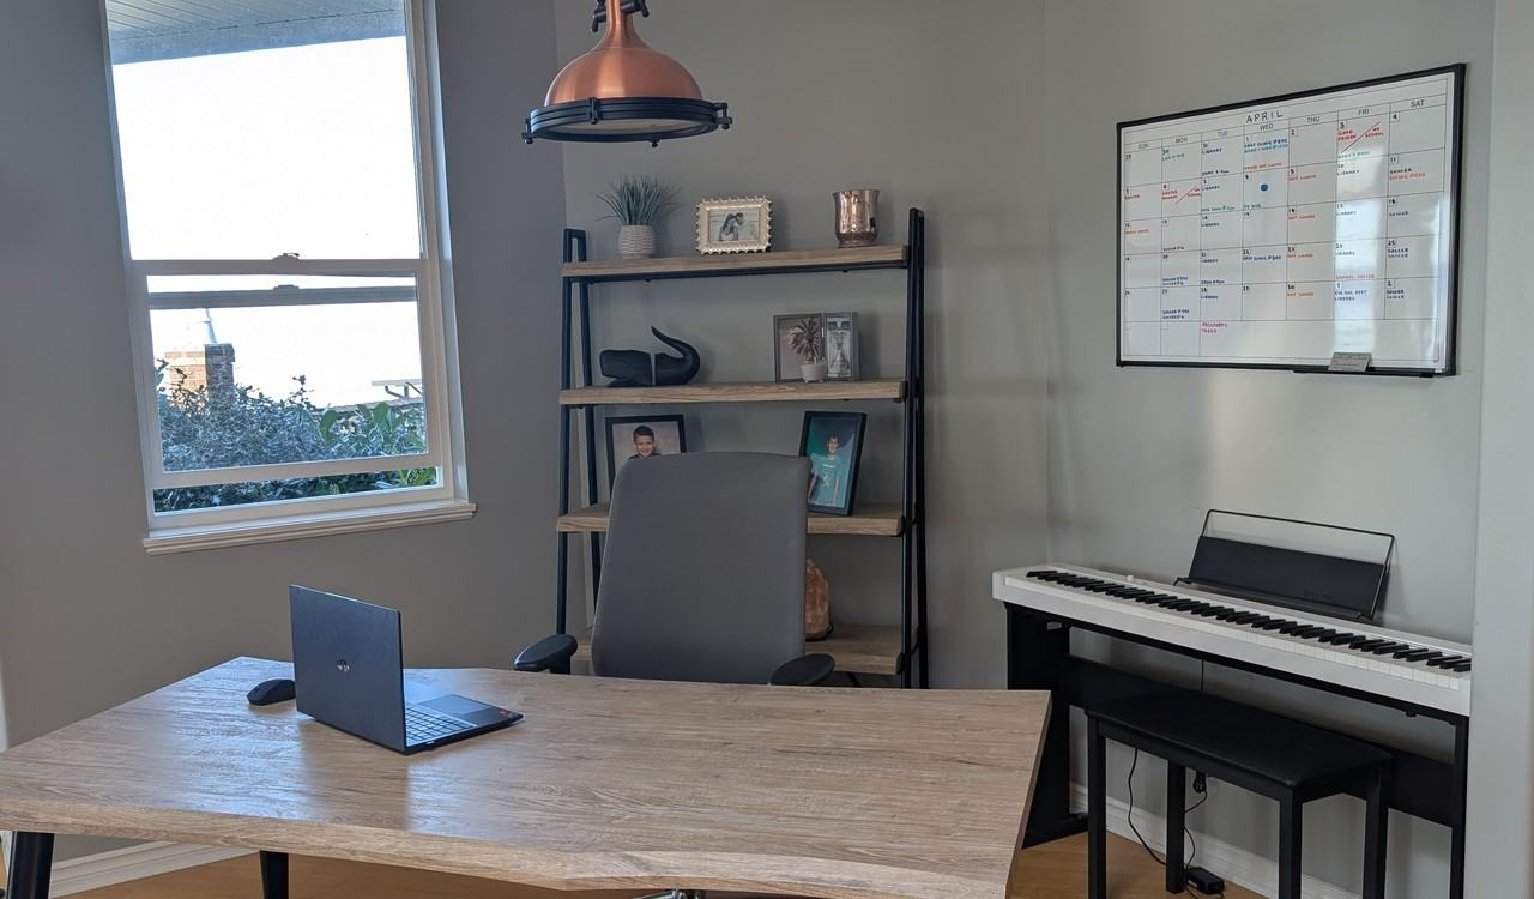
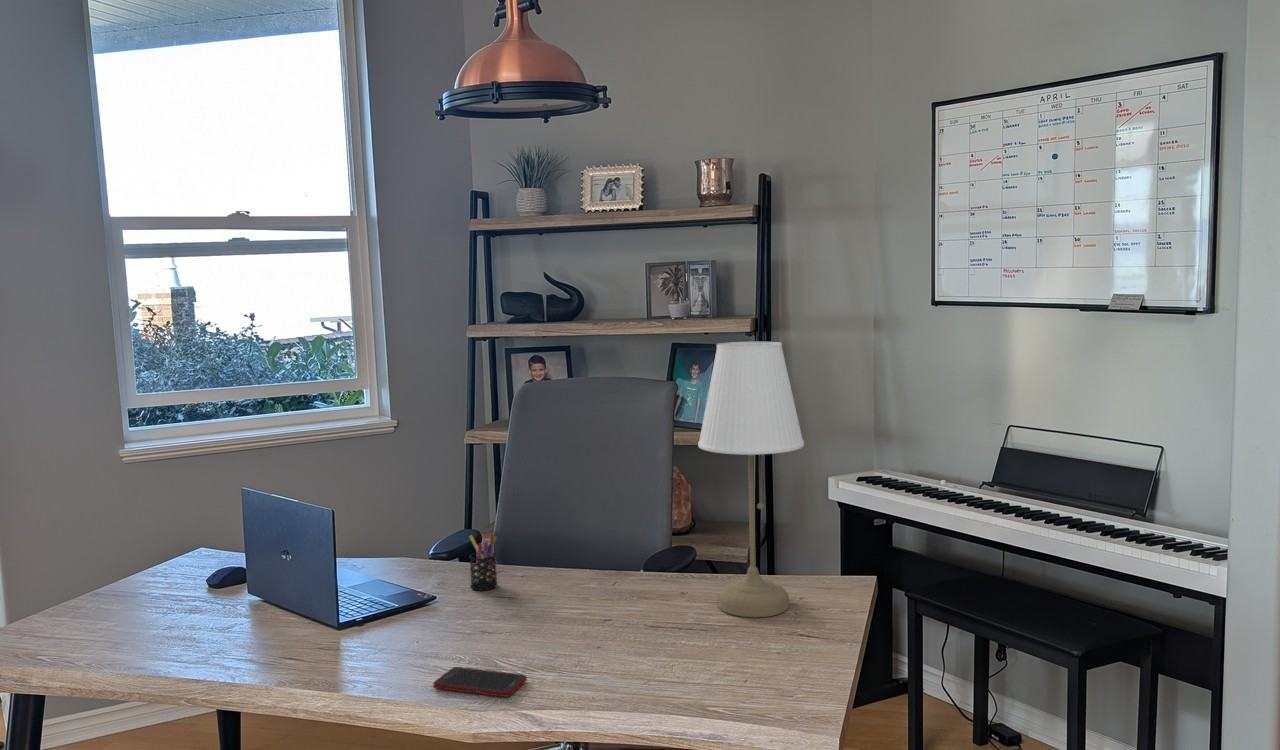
+ desk lamp [697,341,805,618]
+ pen holder [468,532,499,591]
+ cell phone [432,666,528,698]
